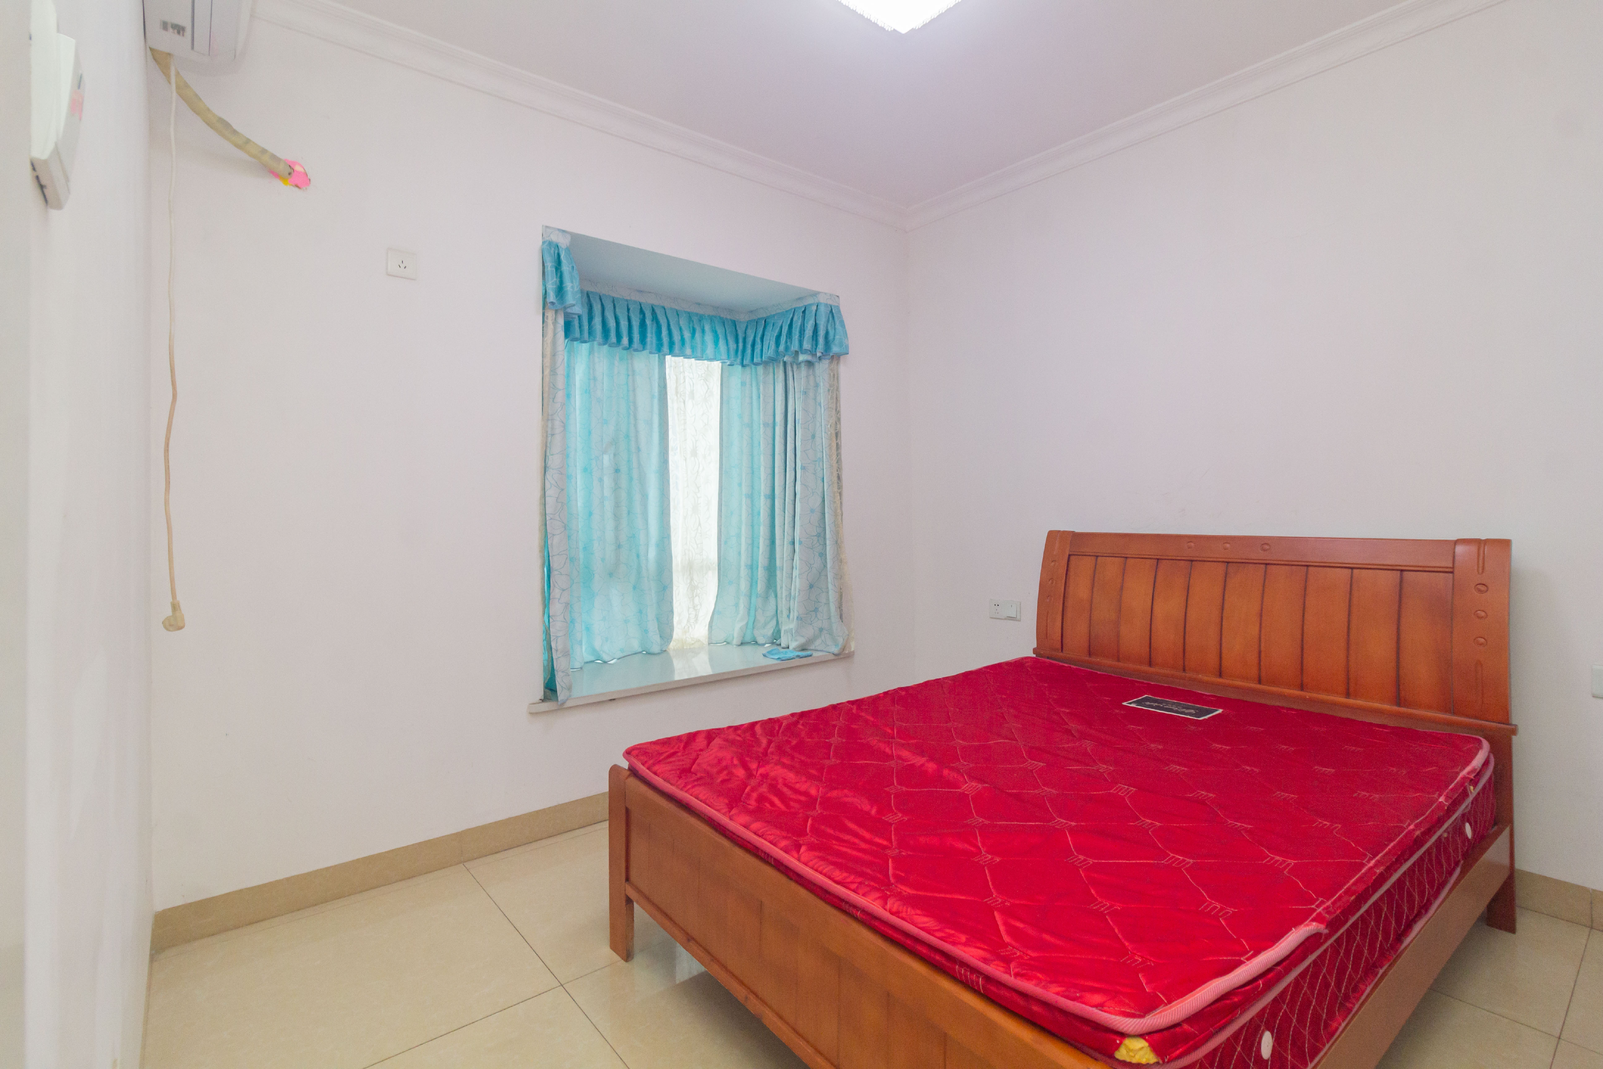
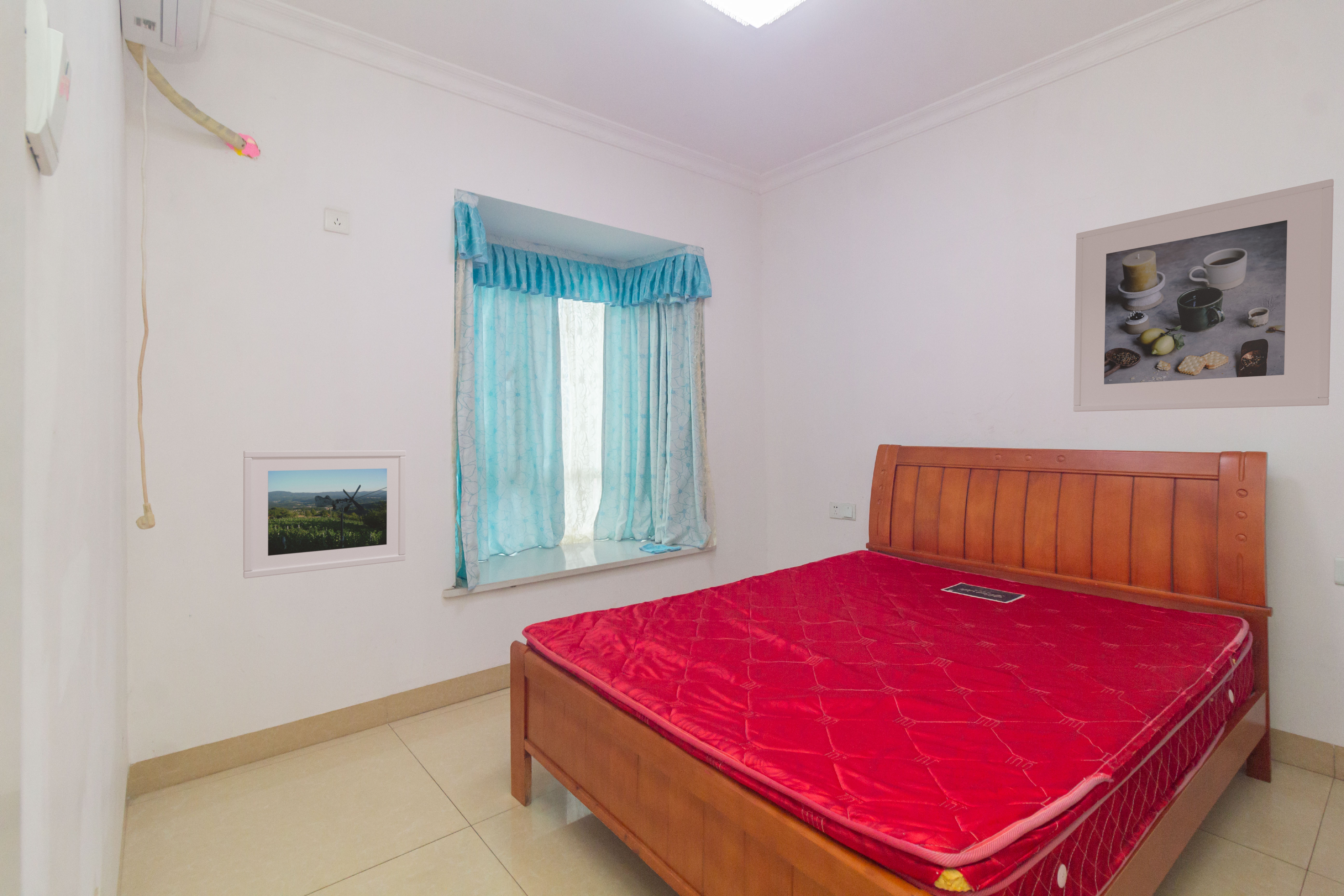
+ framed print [1073,178,1334,412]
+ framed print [243,450,406,579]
